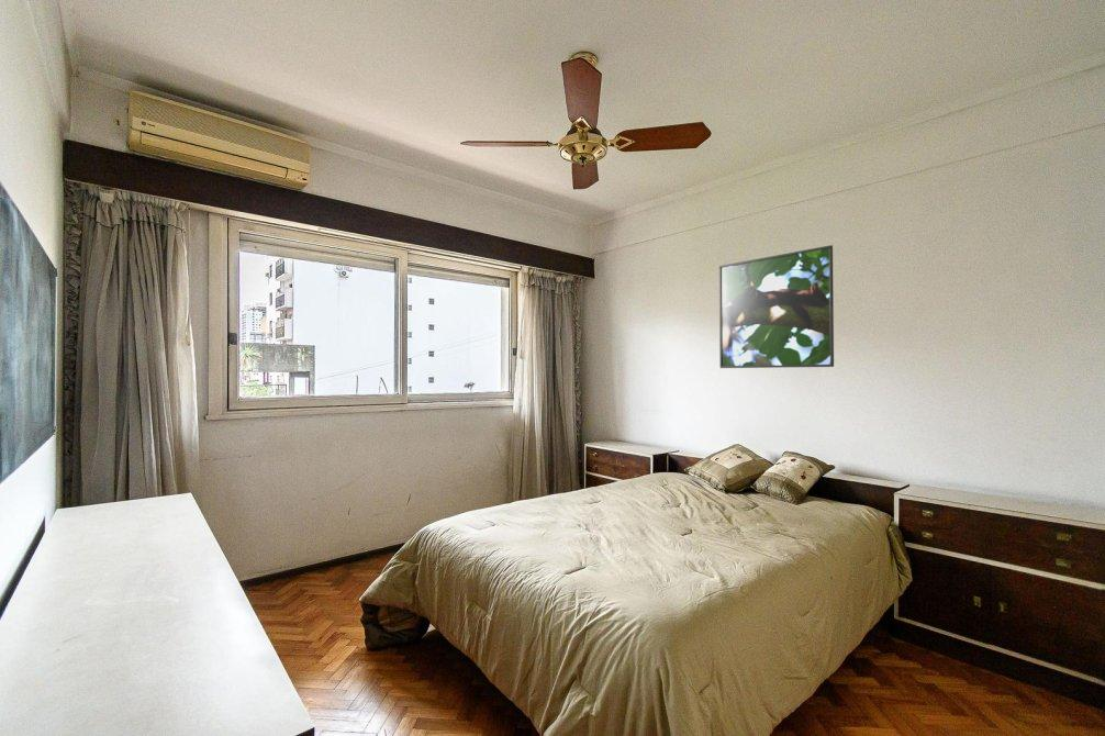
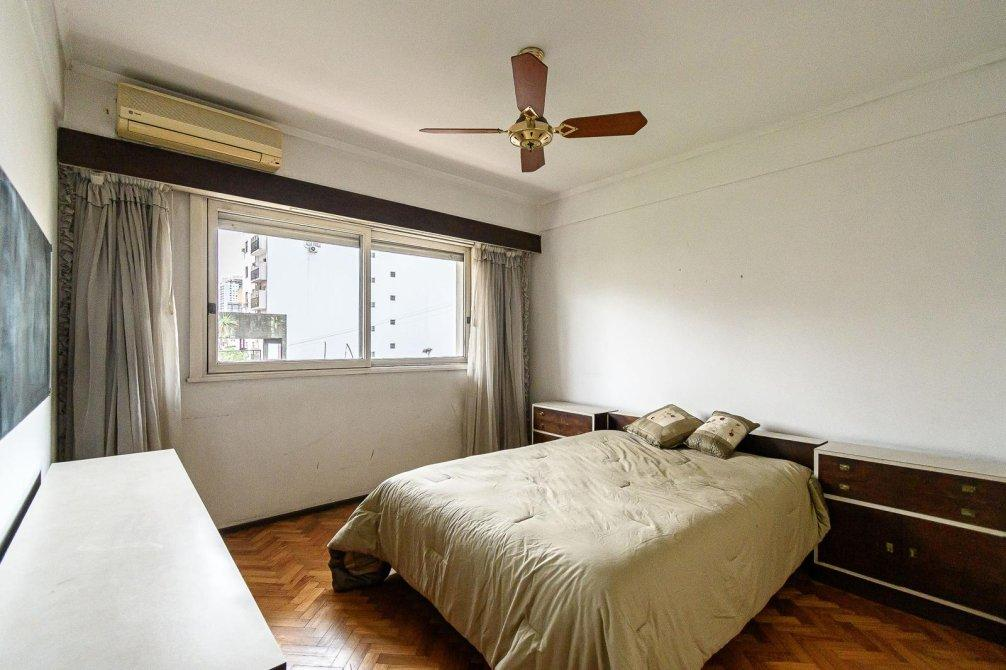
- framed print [718,244,835,369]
